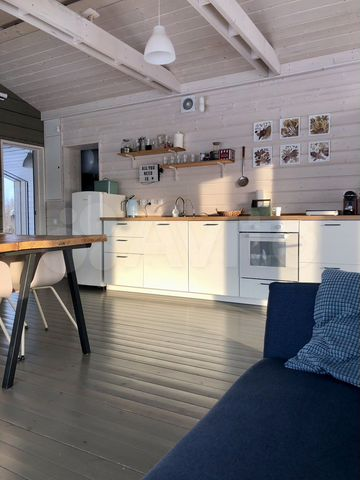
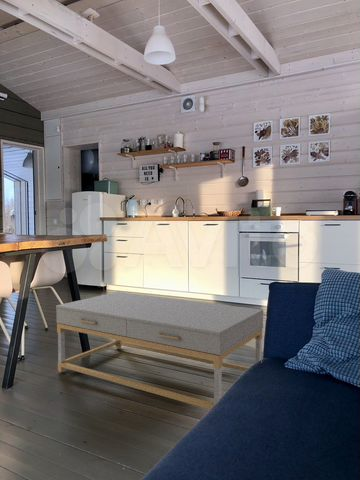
+ coffee table [55,291,264,410]
